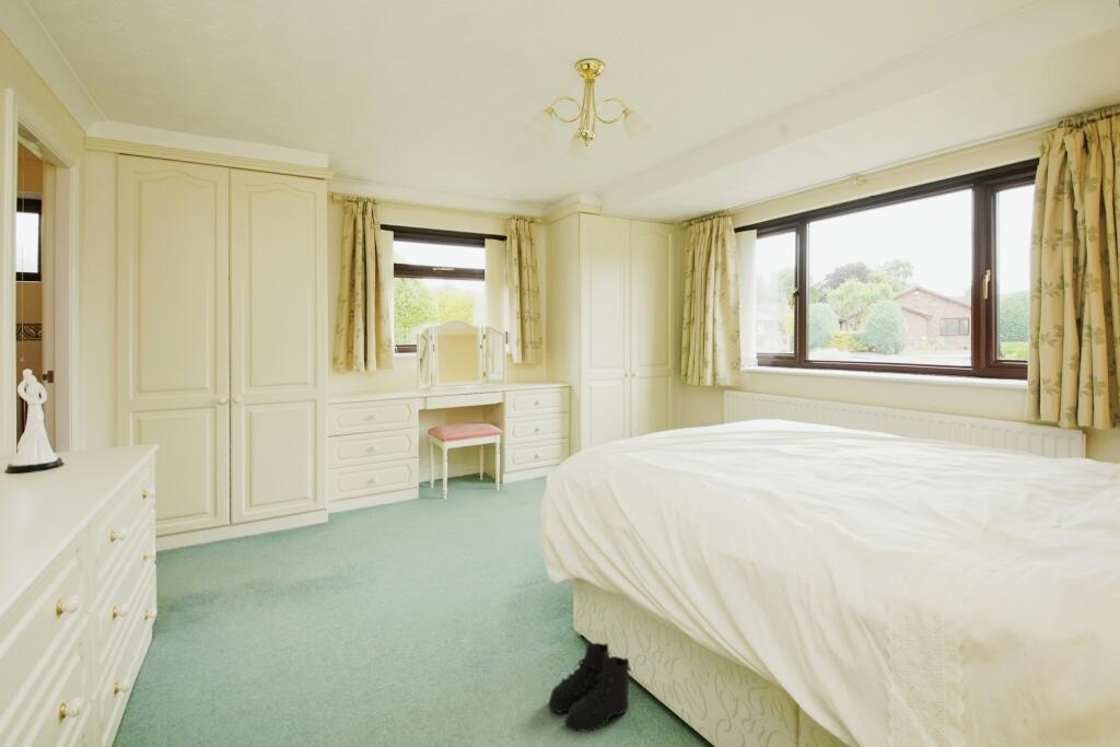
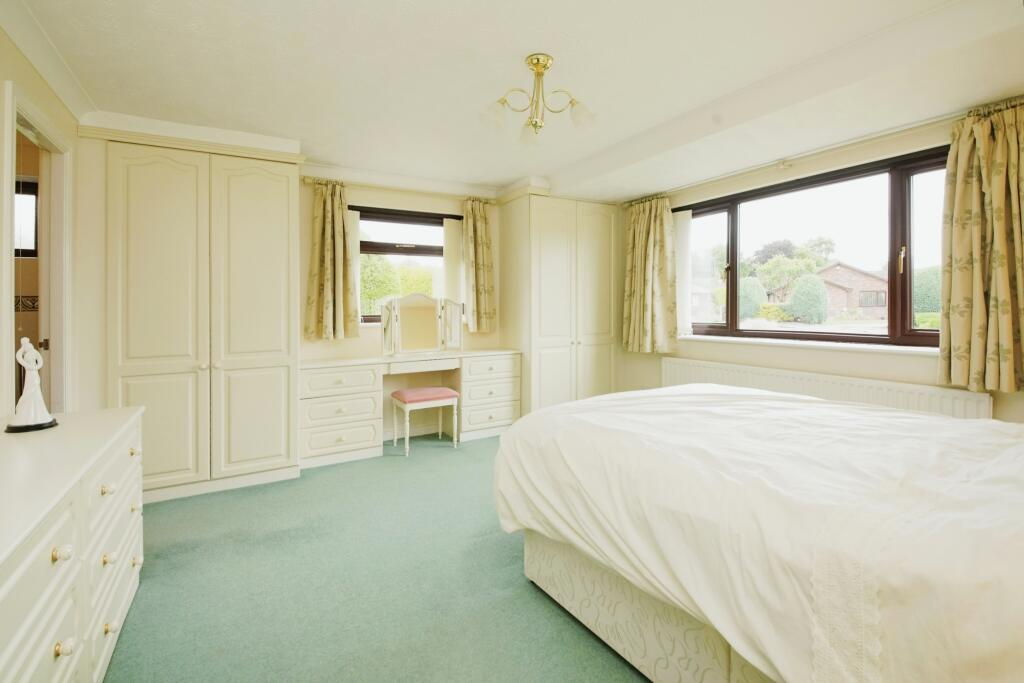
- boots [547,640,632,734]
